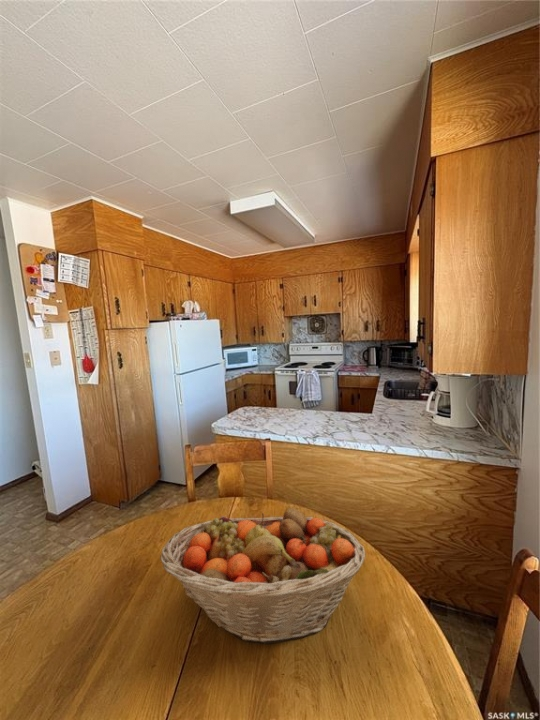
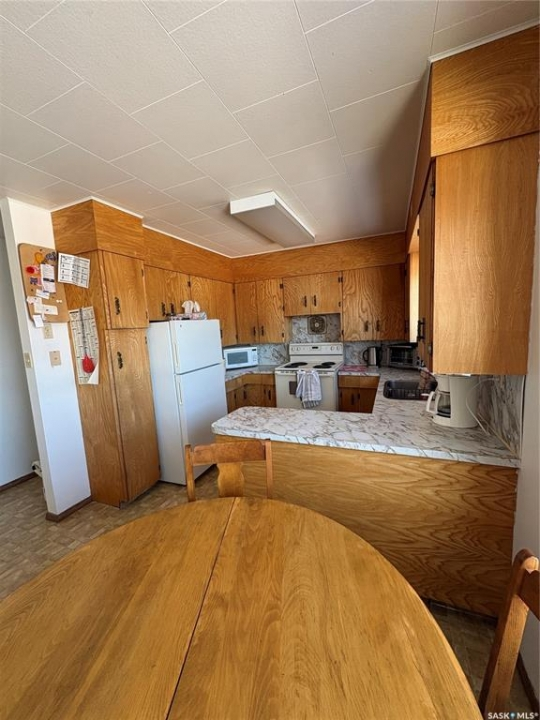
- fruit basket [160,507,366,645]
